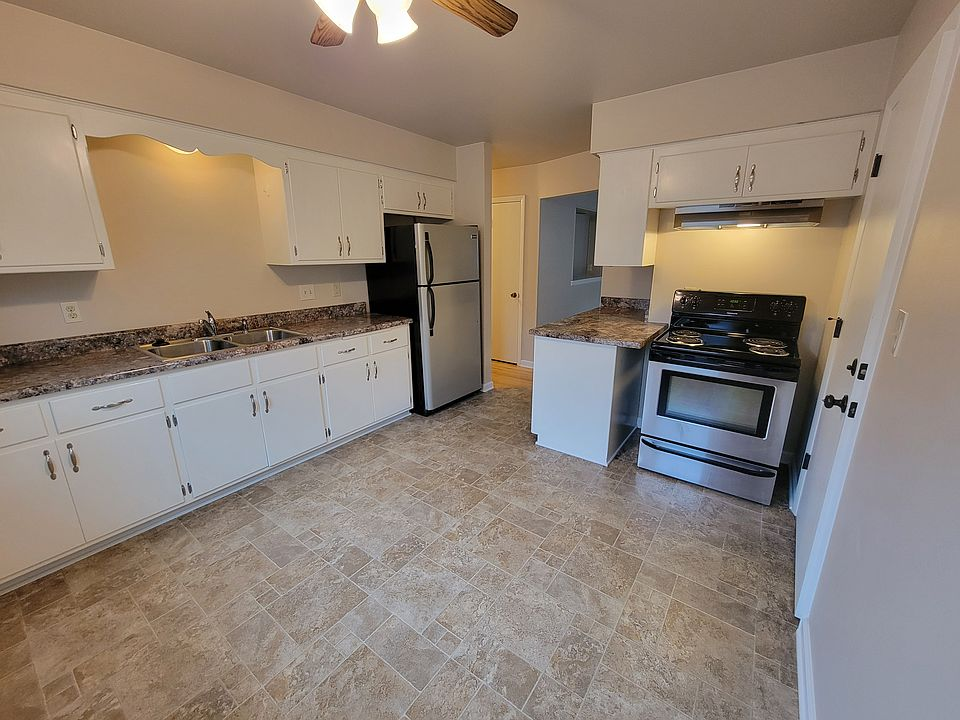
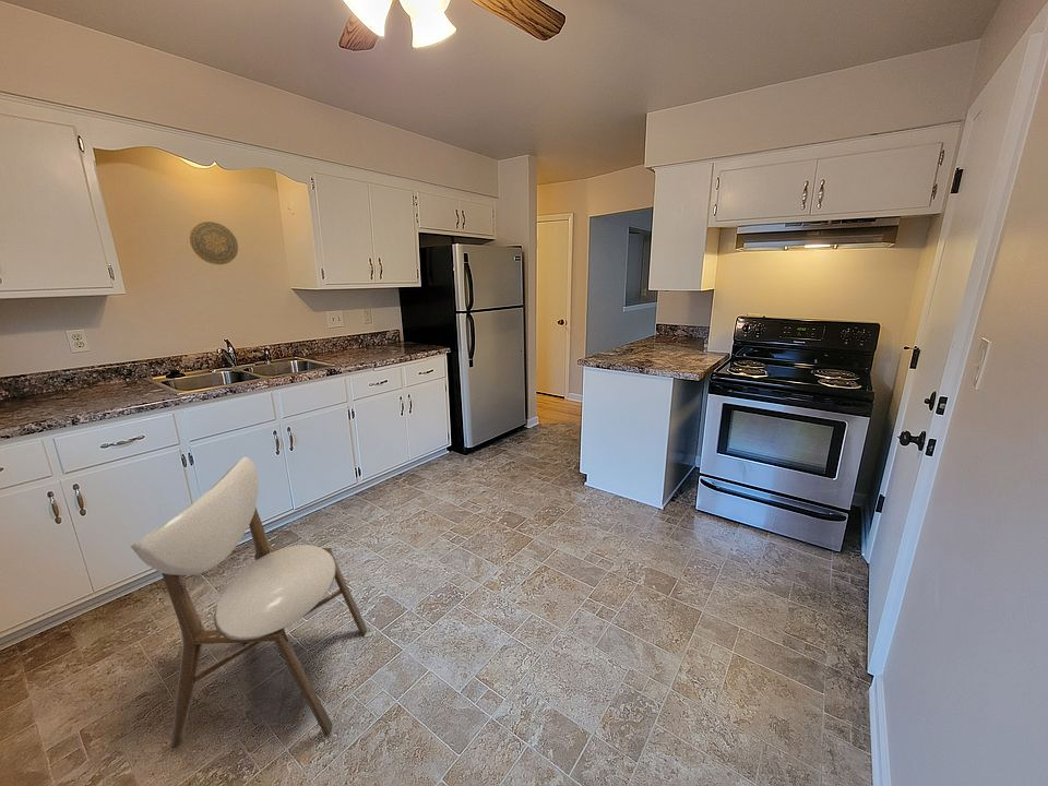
+ decorative plate [189,221,239,265]
+ dining chair [130,456,368,750]
